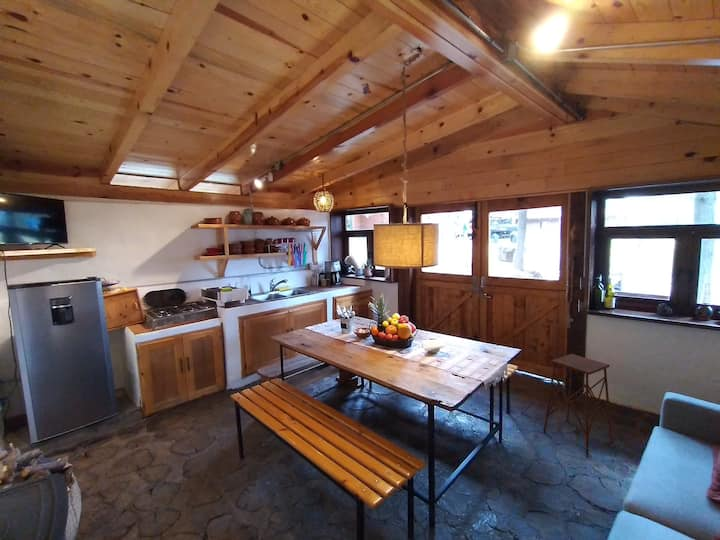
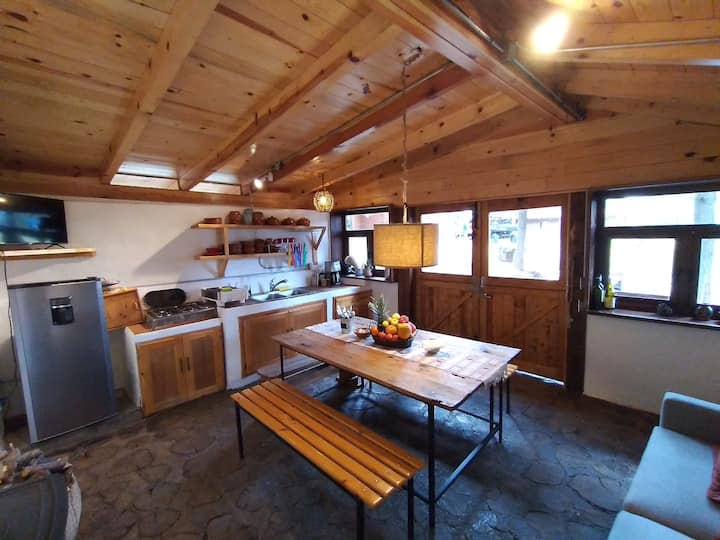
- side table [542,353,613,458]
